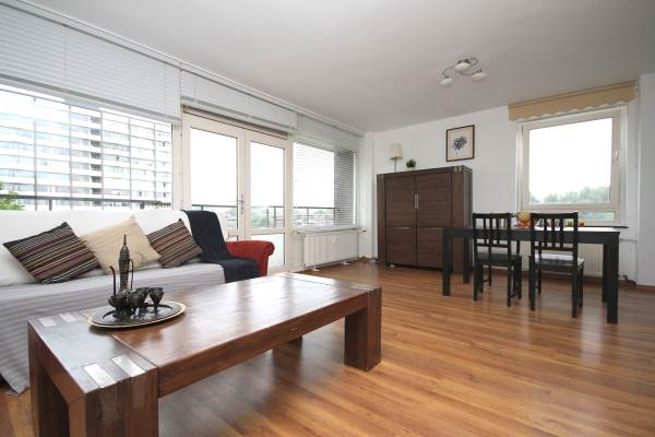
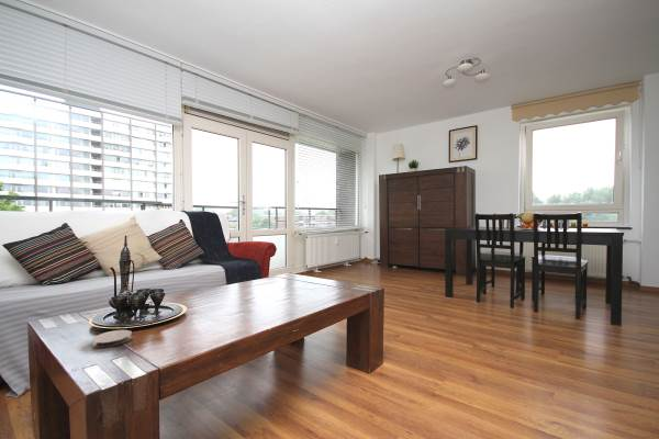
+ coaster [91,329,133,349]
